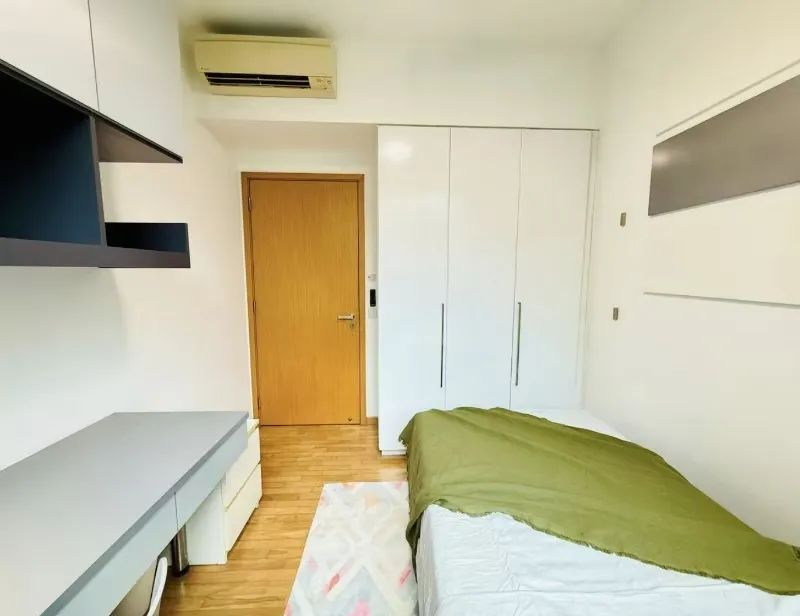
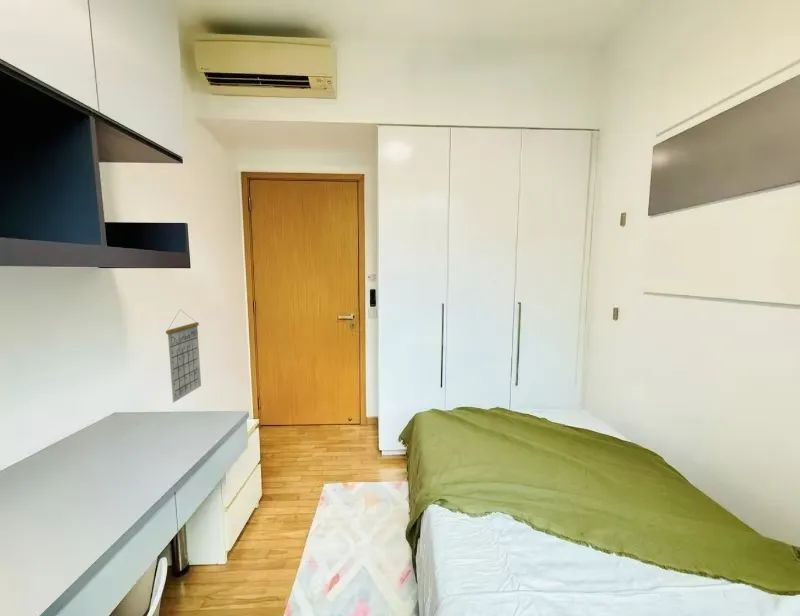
+ calendar [165,309,202,404]
